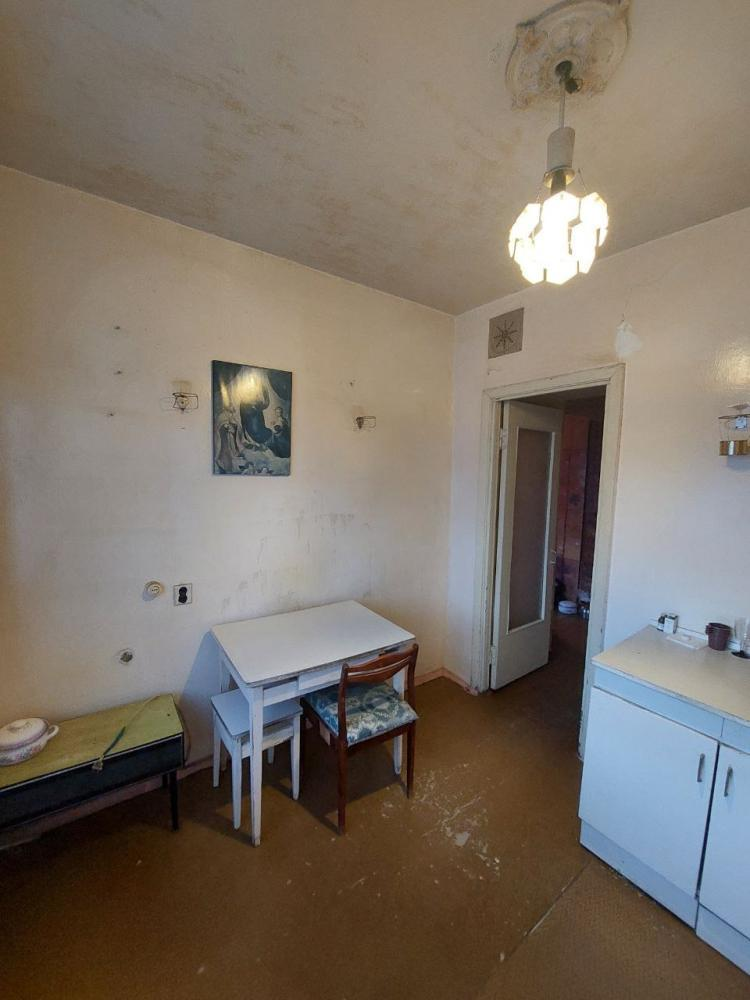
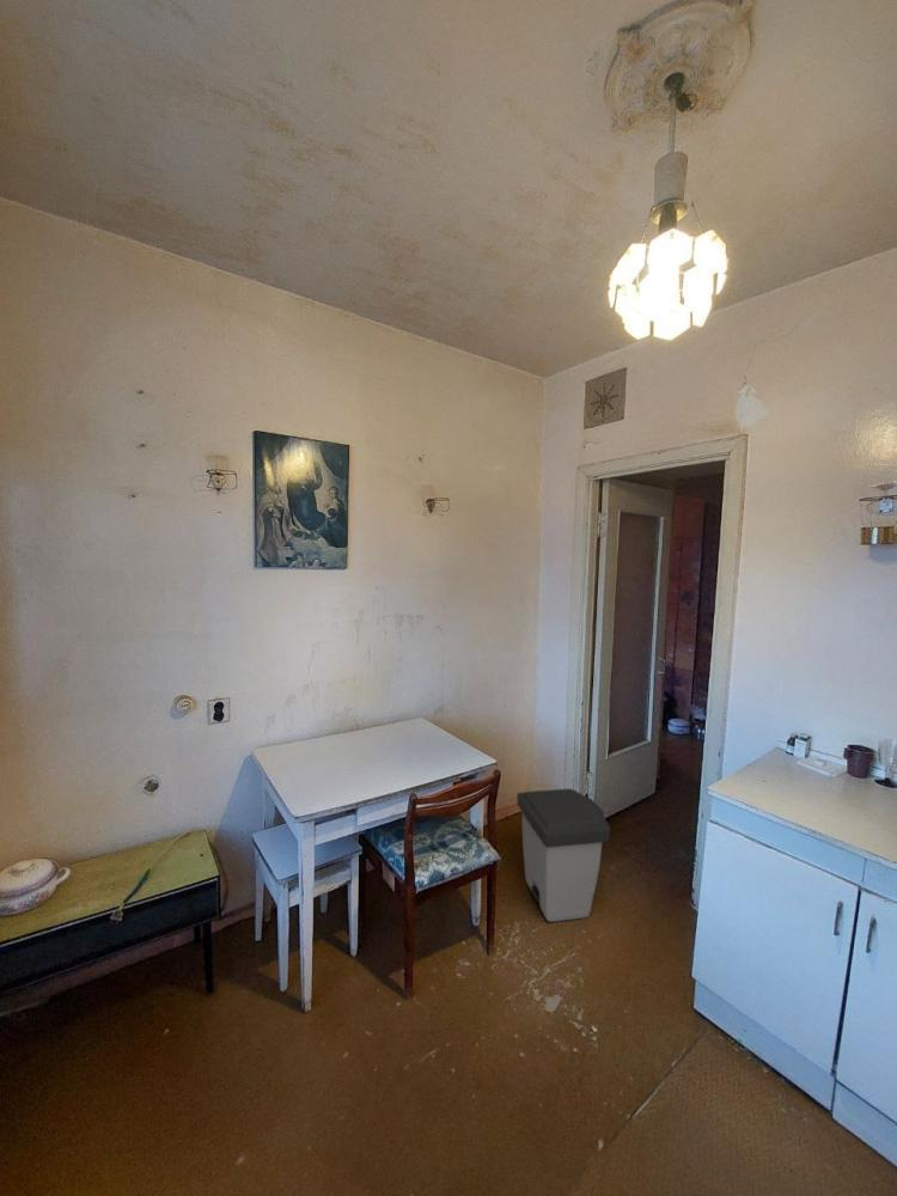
+ trash can [515,788,611,923]
